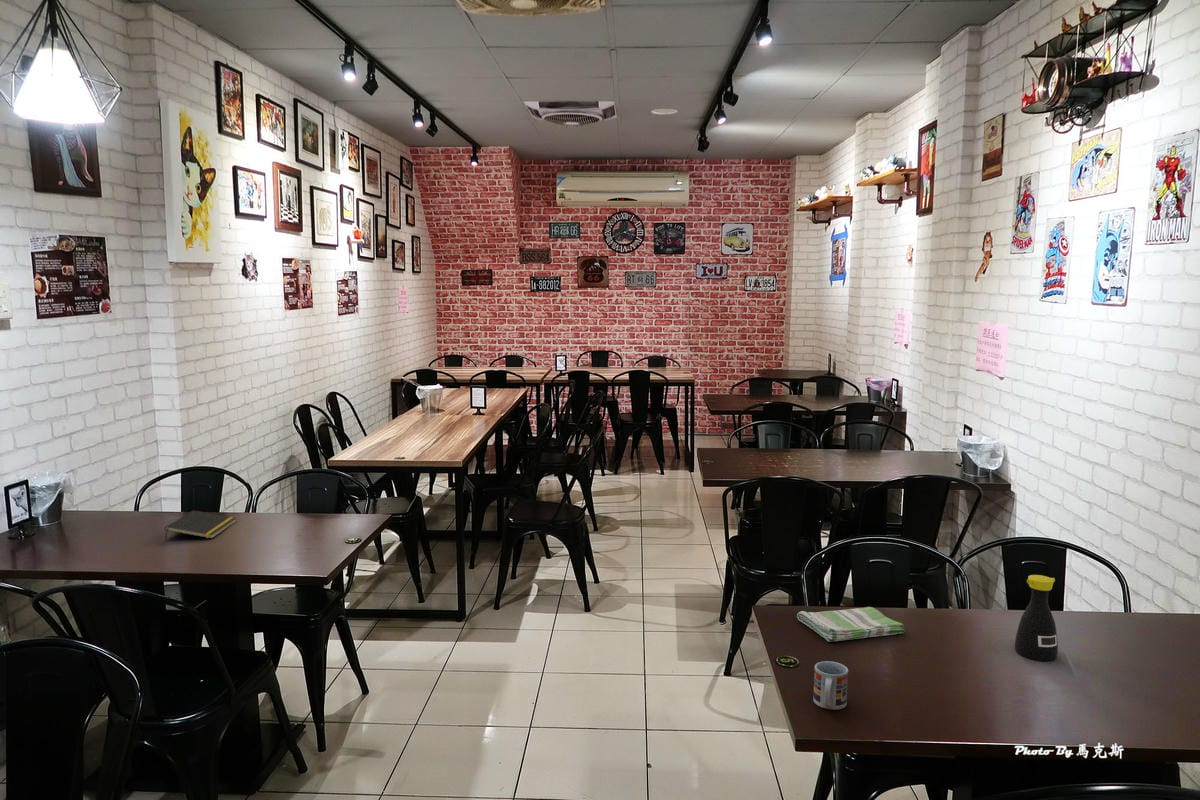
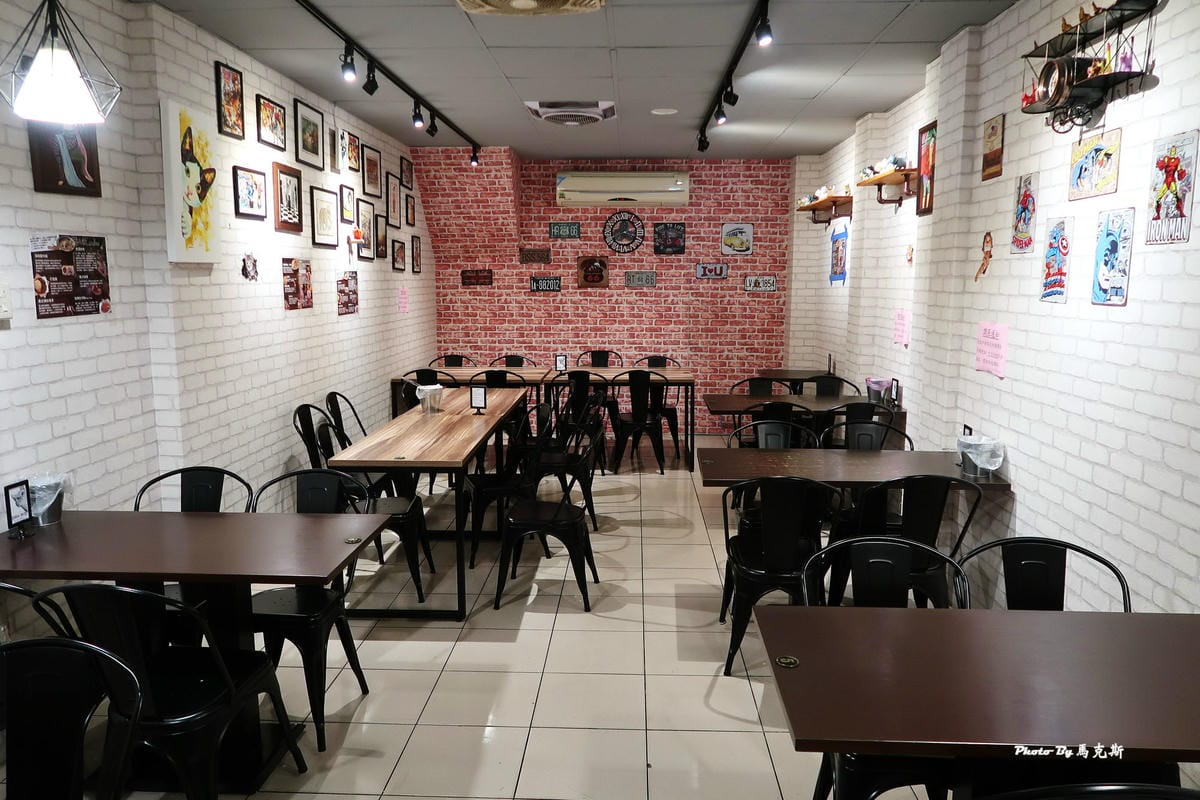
- cup [812,660,849,711]
- notepad [164,509,238,541]
- bottle [1014,574,1059,663]
- dish towel [796,606,906,643]
